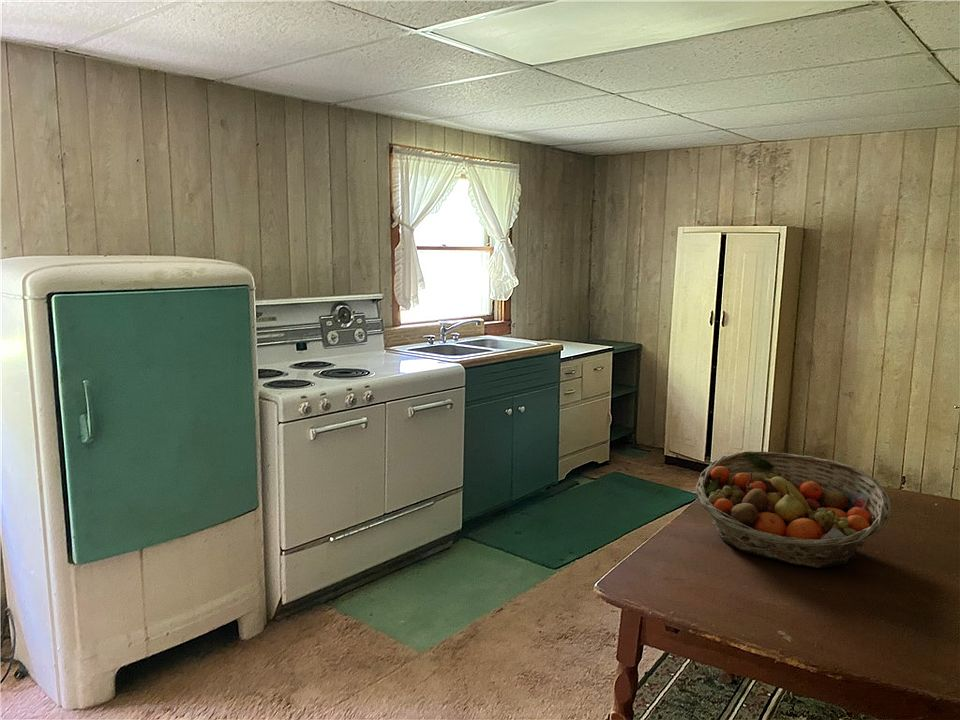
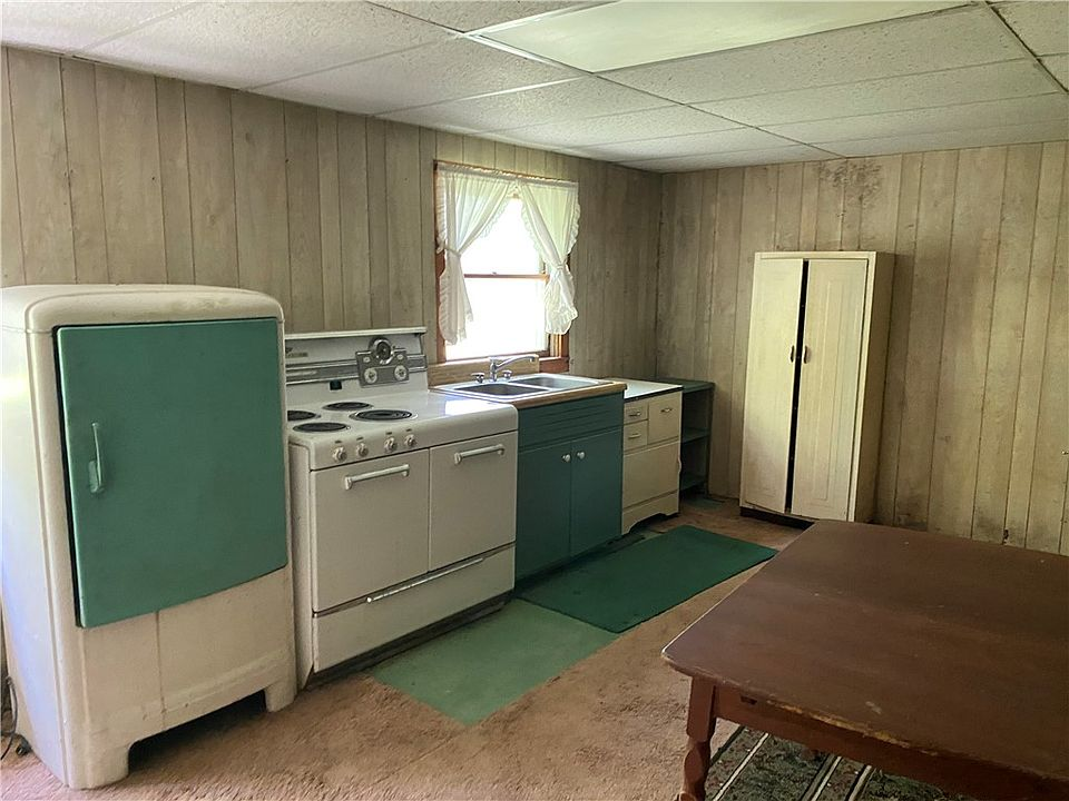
- fruit basket [695,450,892,569]
